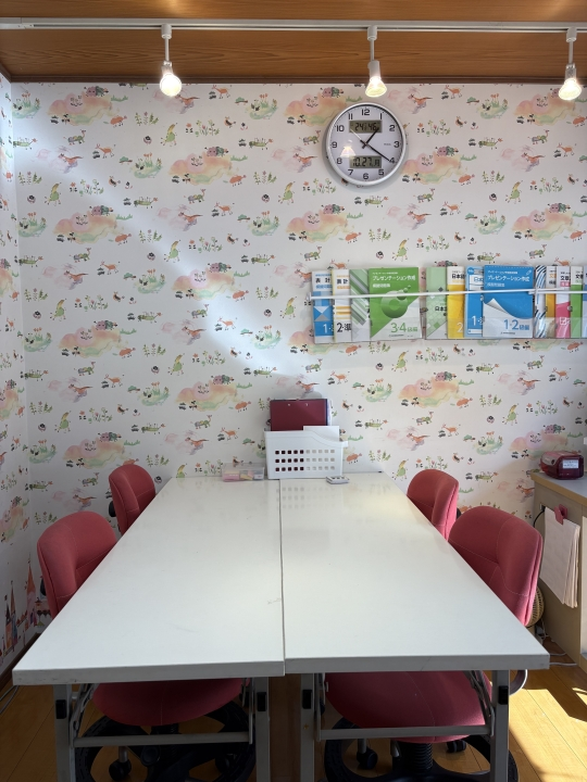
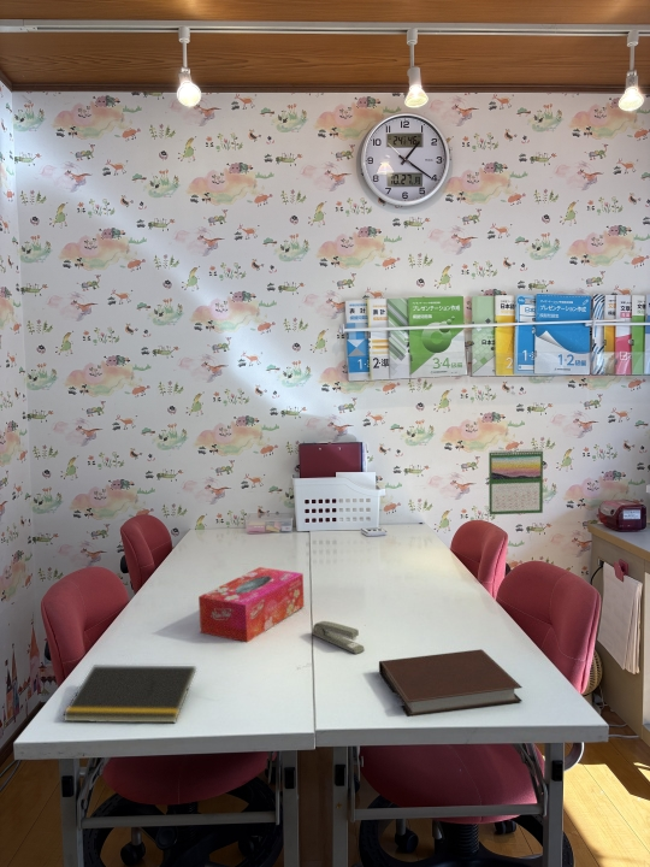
+ calendar [488,448,544,515]
+ stapler [311,620,366,655]
+ tissue box [197,566,305,643]
+ notepad [61,665,197,724]
+ notebook [378,648,524,718]
